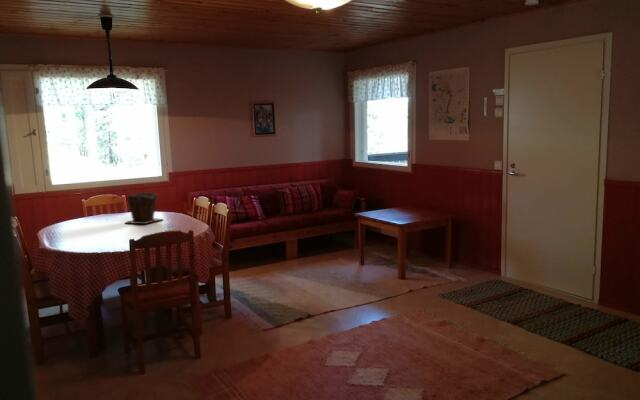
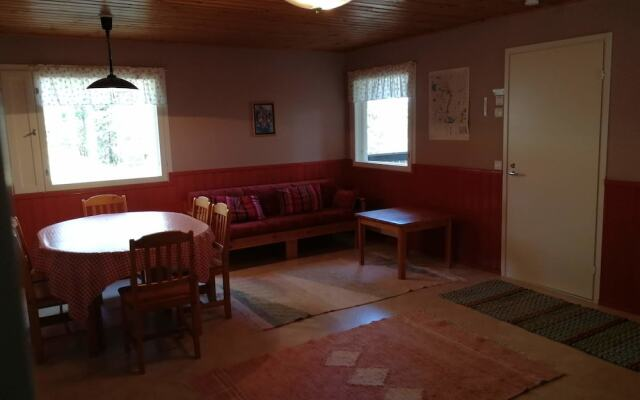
- plant pot [124,191,165,225]
